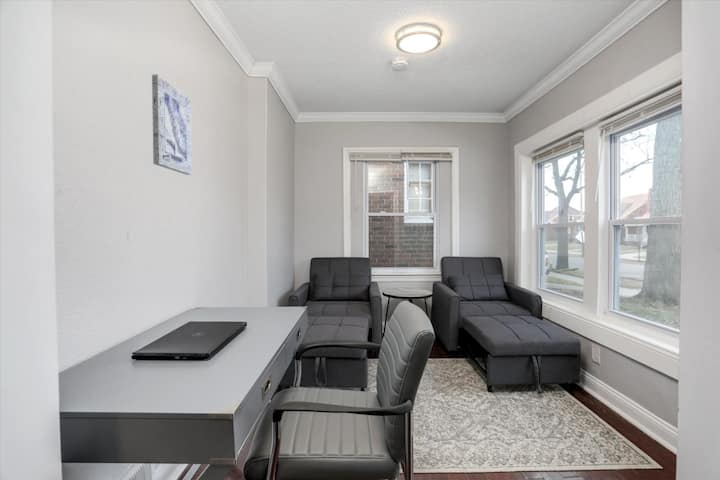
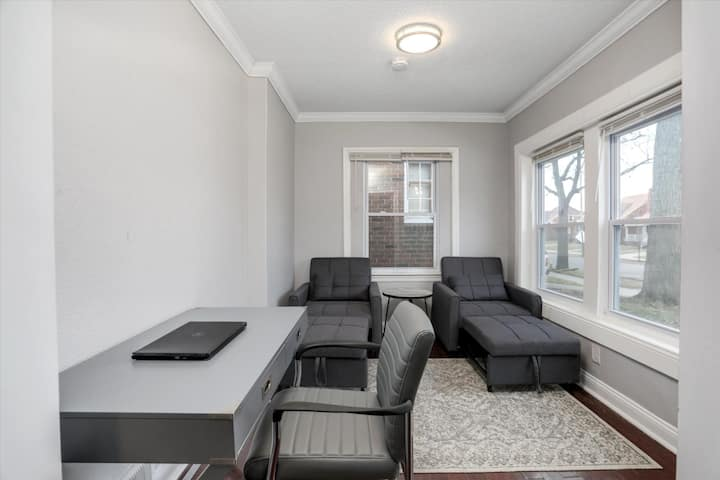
- wall art [151,73,193,176]
